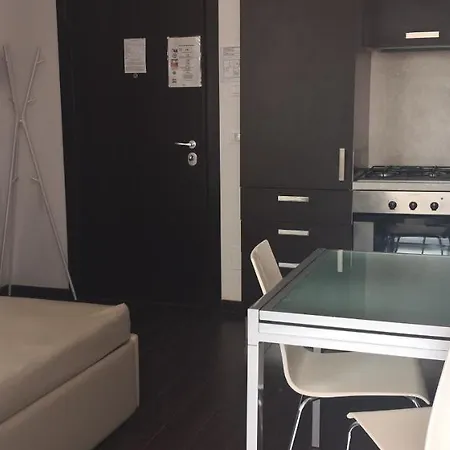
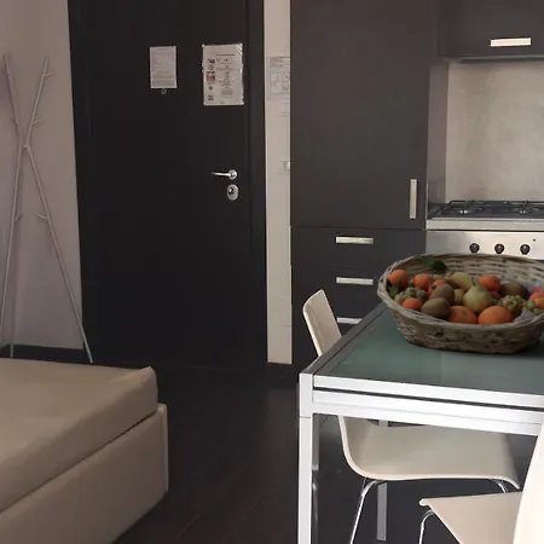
+ fruit basket [376,251,544,355]
